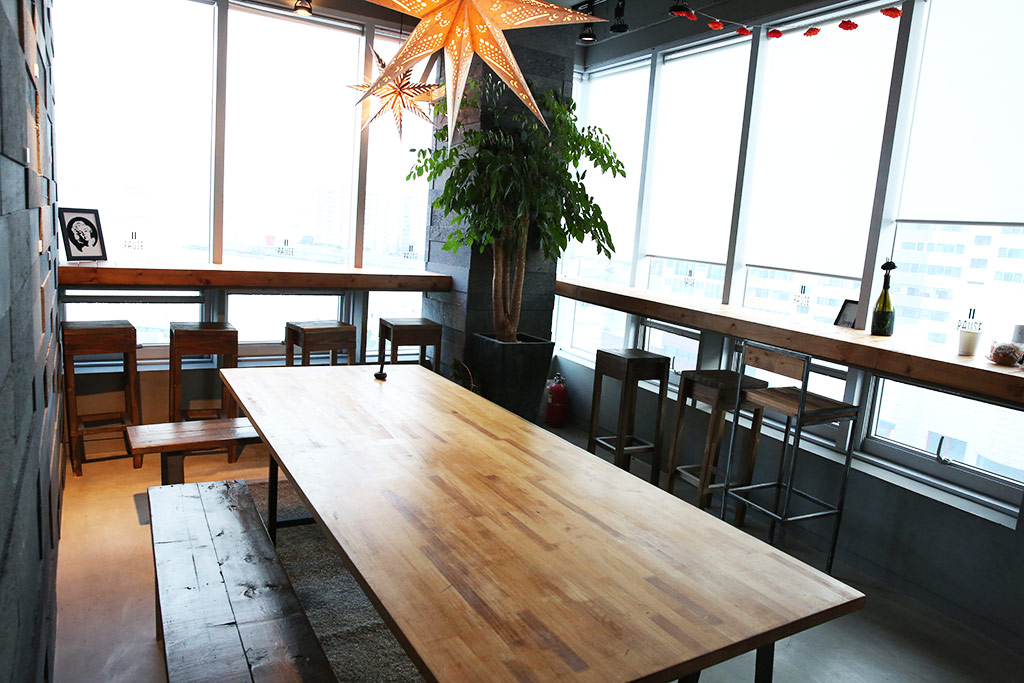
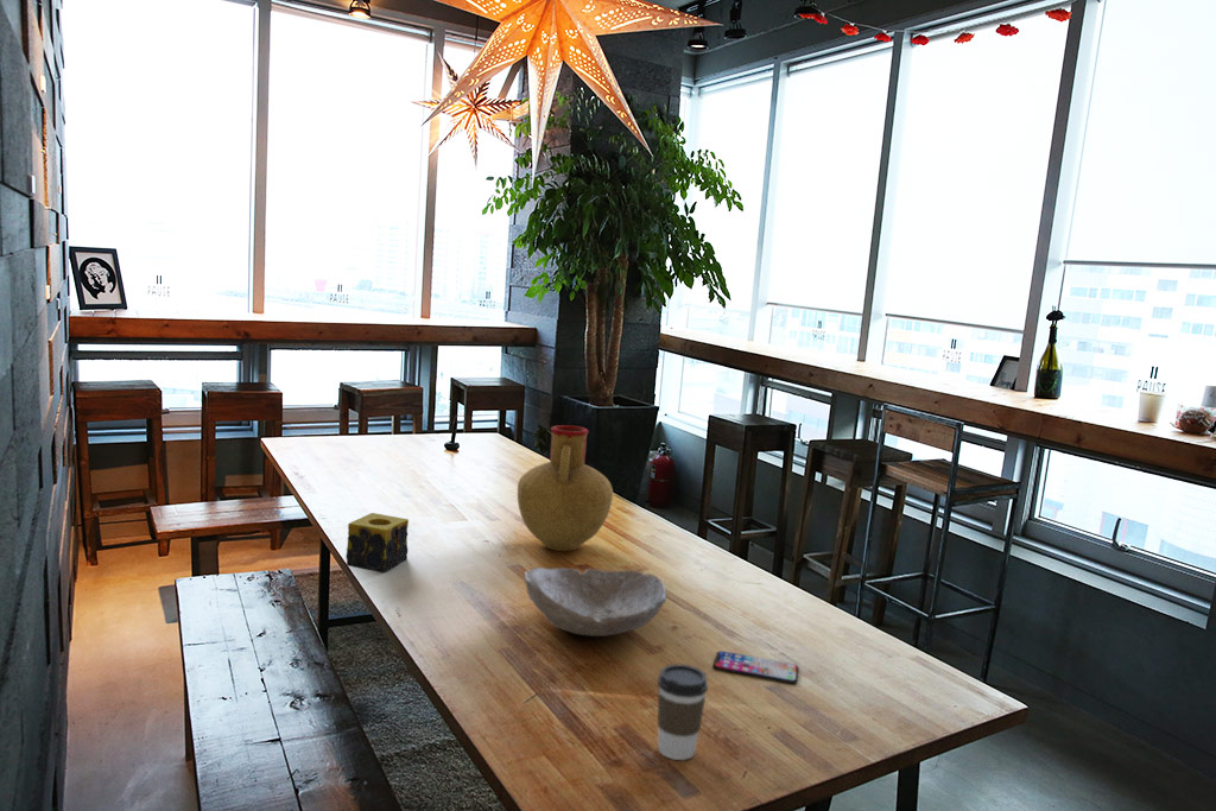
+ coffee cup [657,663,709,761]
+ bowl [524,566,667,638]
+ candle [346,512,410,574]
+ smartphone [712,650,799,685]
+ vase [517,424,614,552]
